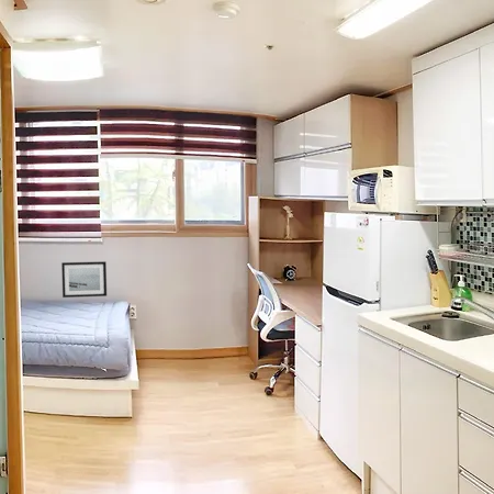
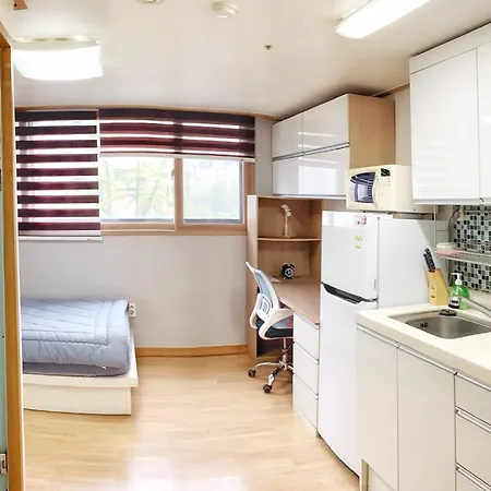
- wall art [60,260,108,299]
